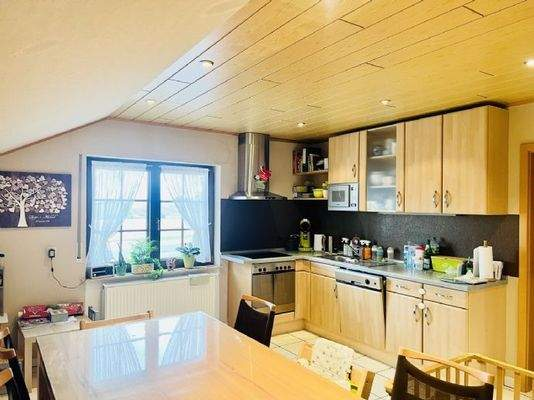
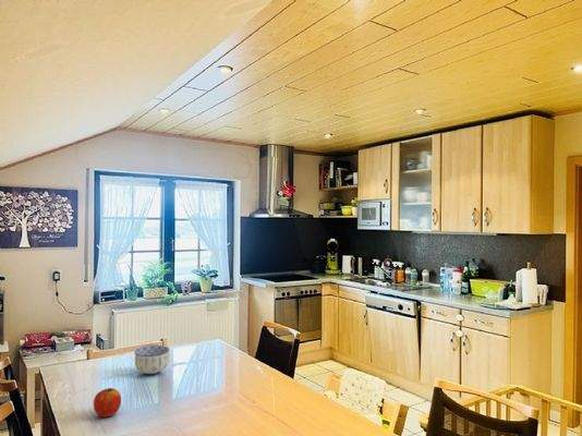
+ apple [93,387,122,419]
+ bowl [134,344,170,376]
